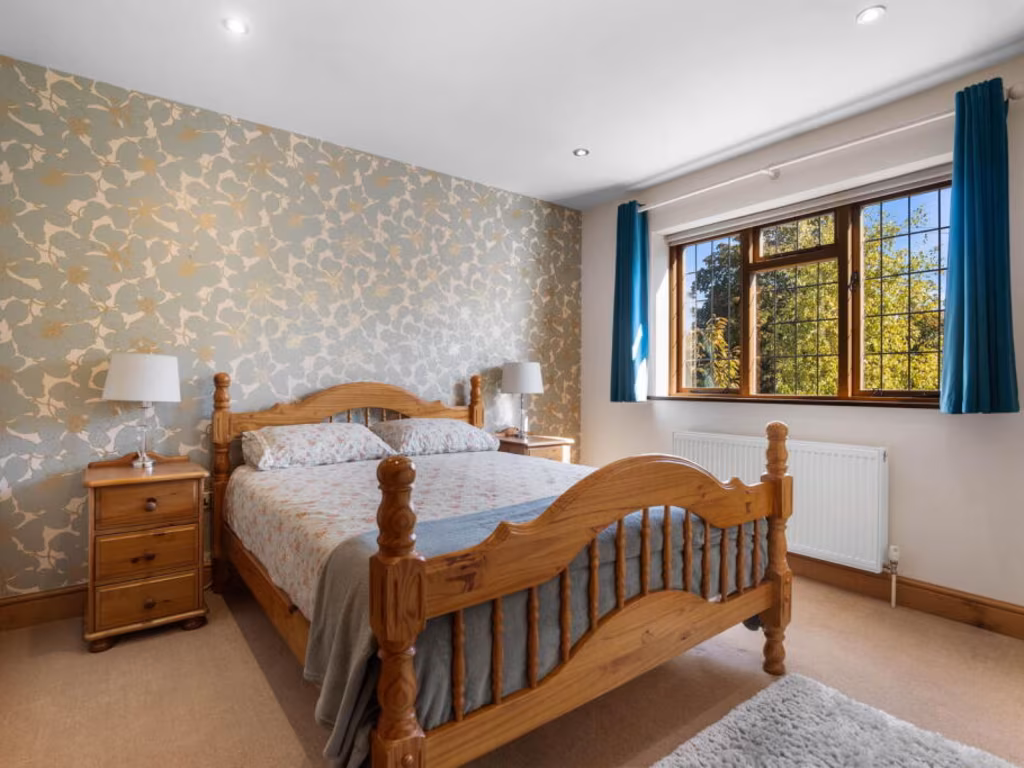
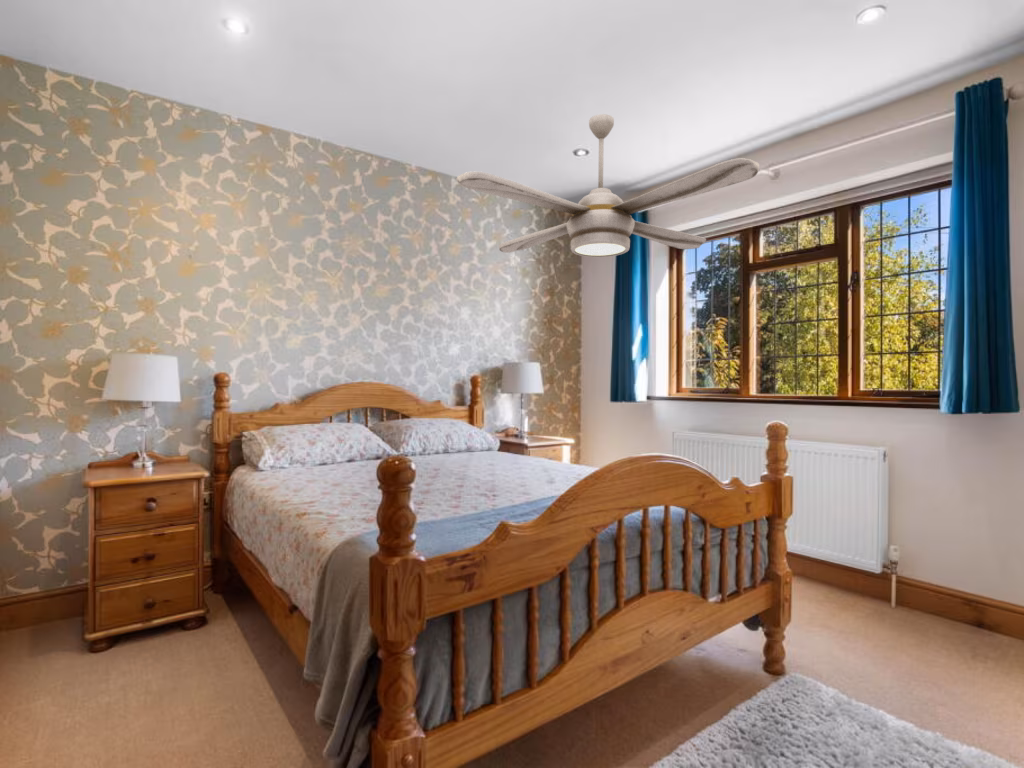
+ ceiling fan [456,113,760,258]
